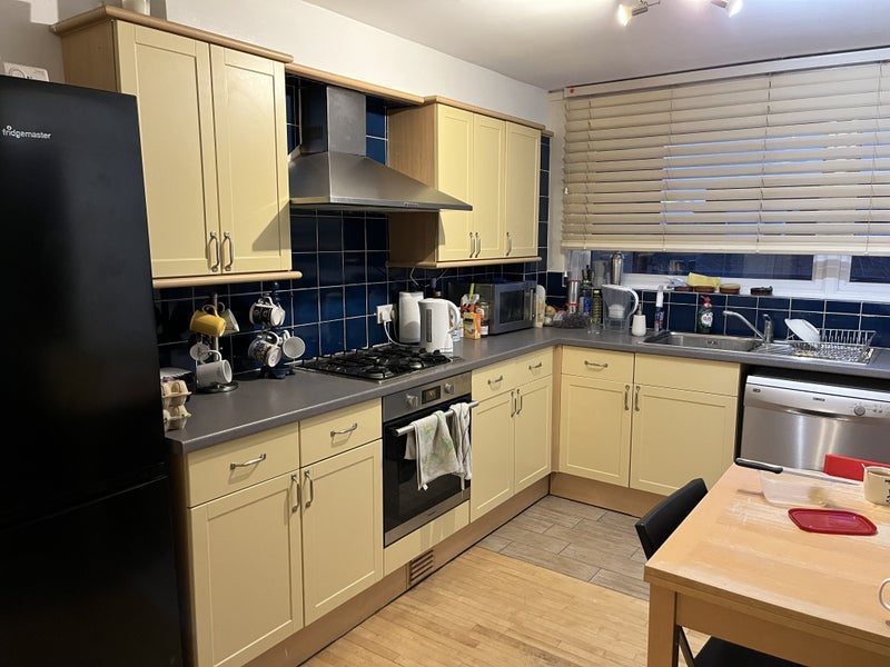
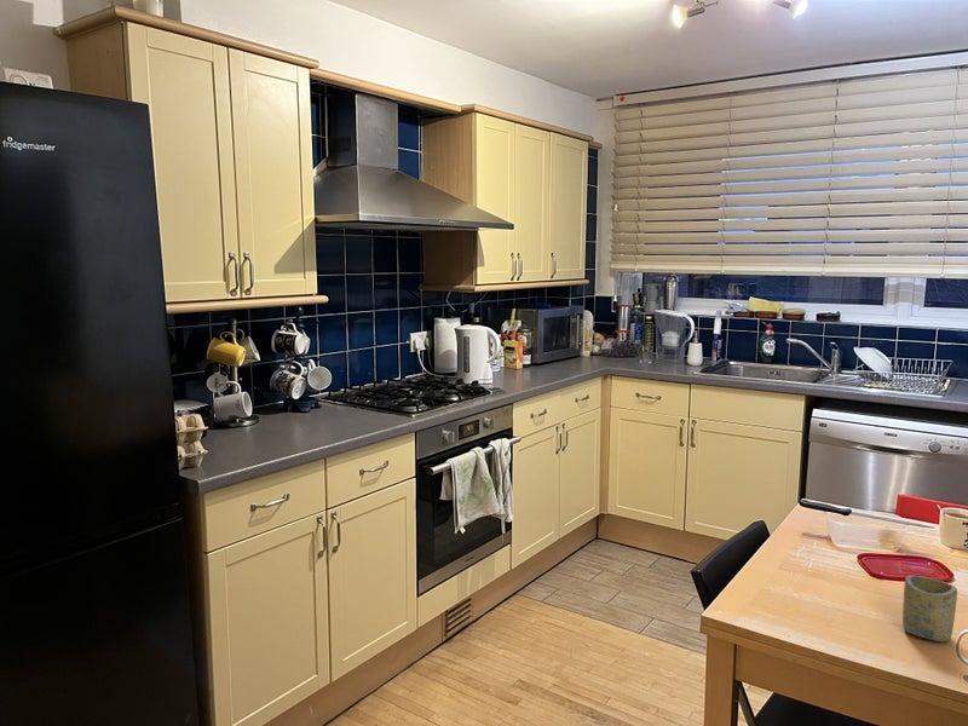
+ cup [901,575,958,643]
